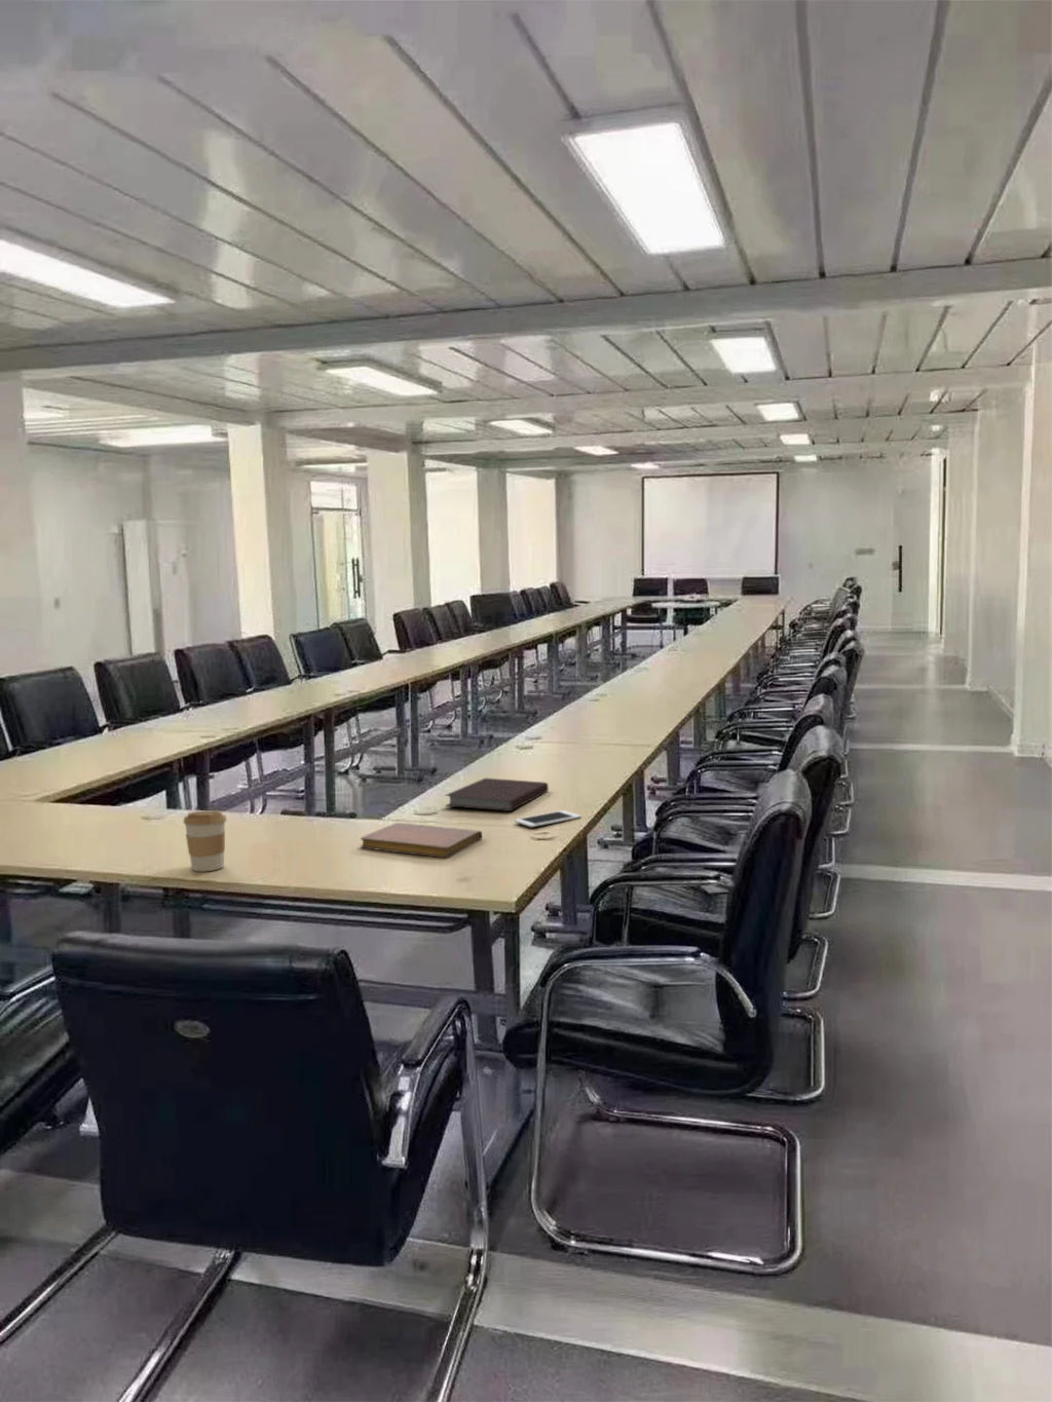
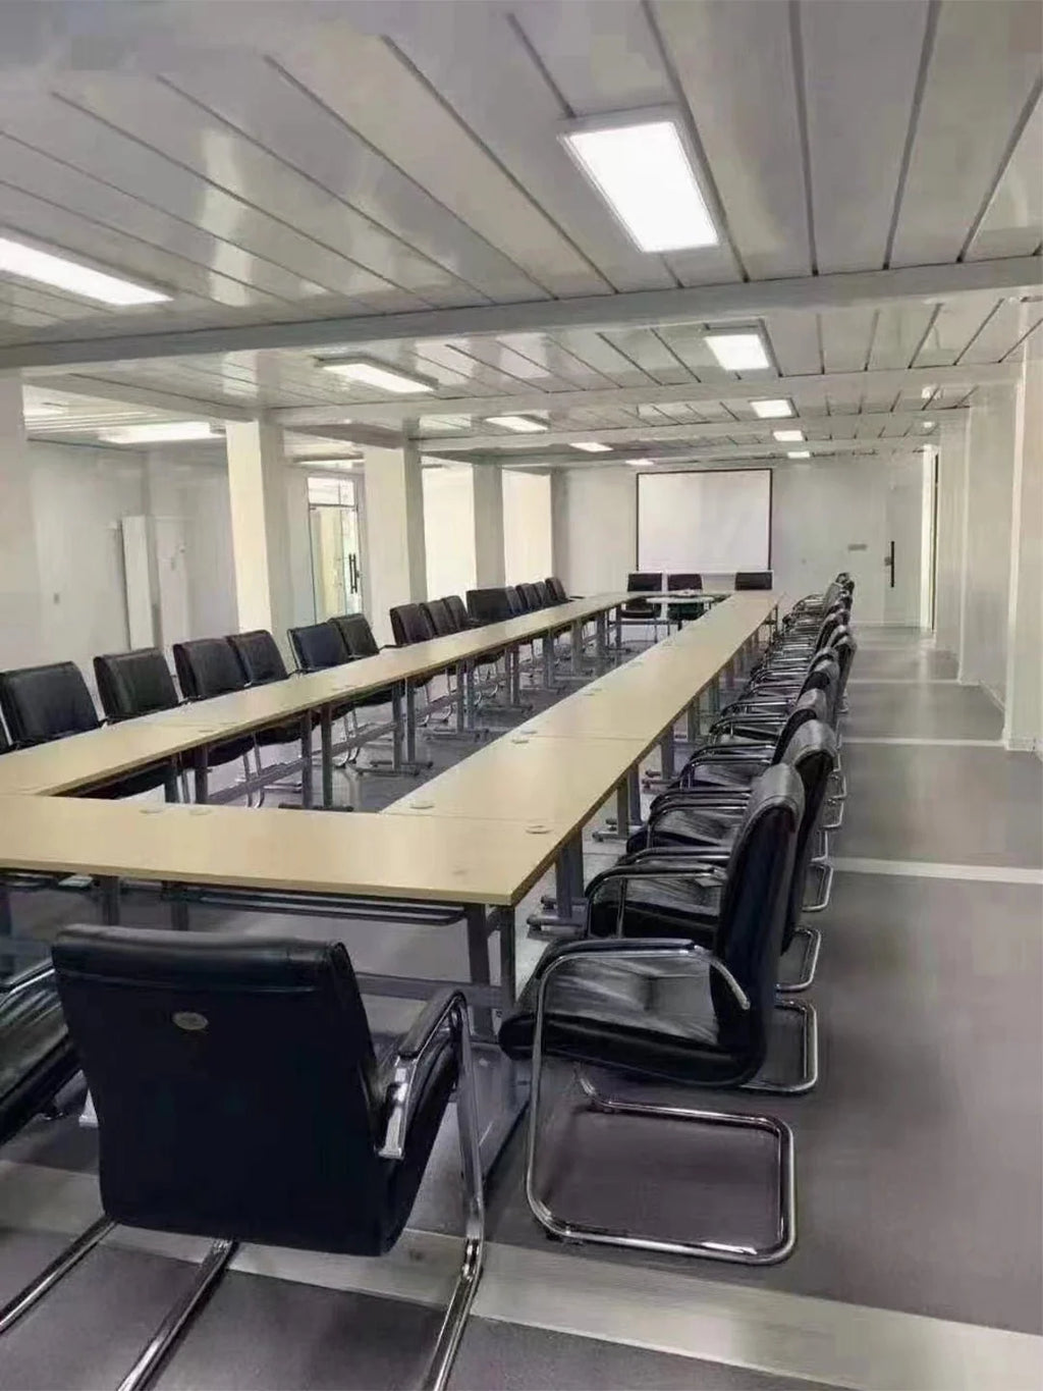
- cell phone [514,810,582,828]
- coffee cup [182,811,228,872]
- notebook [359,822,483,858]
- notebook [444,778,549,812]
